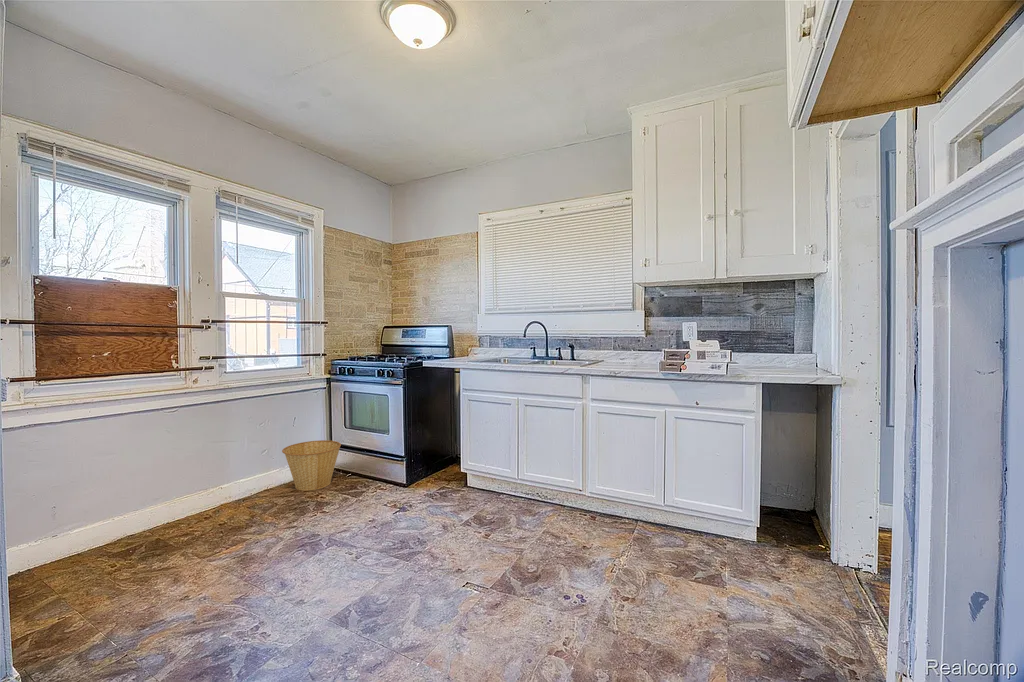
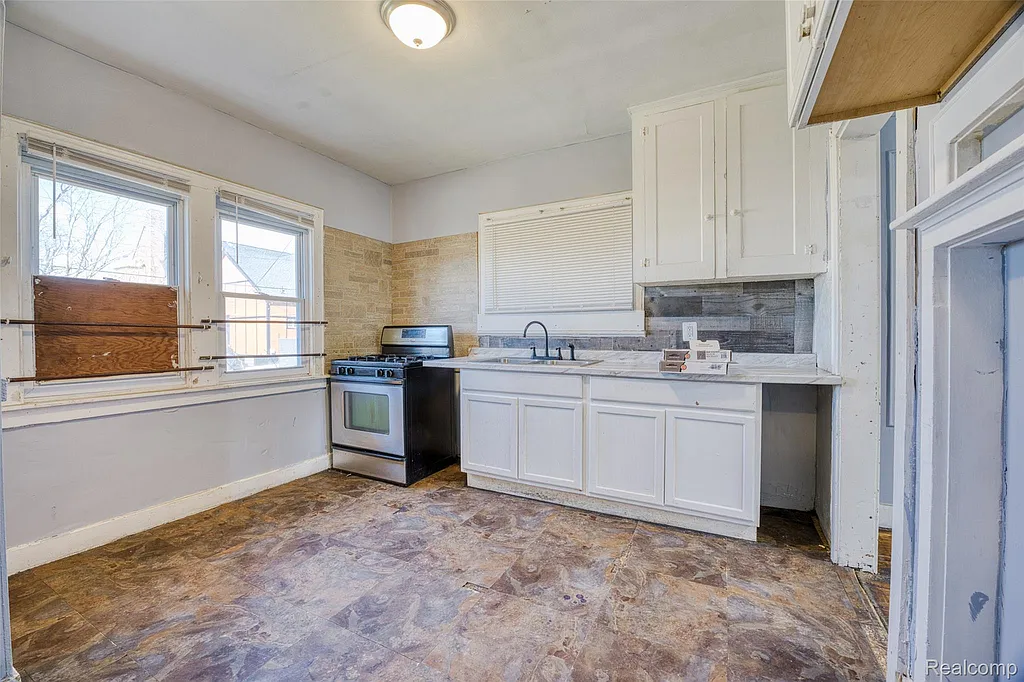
- basket [281,439,342,492]
